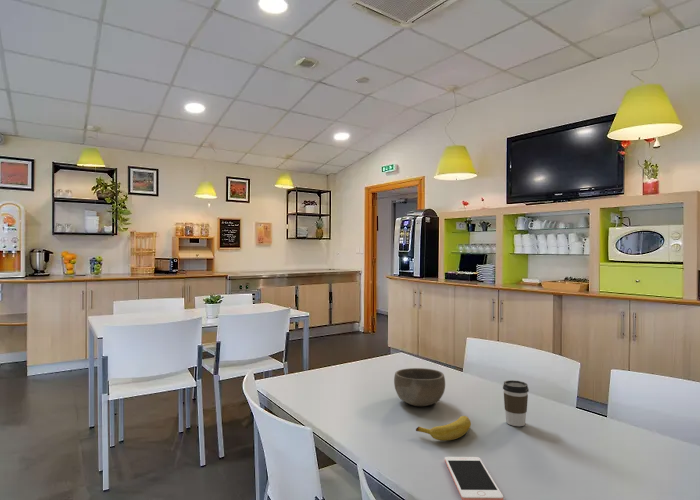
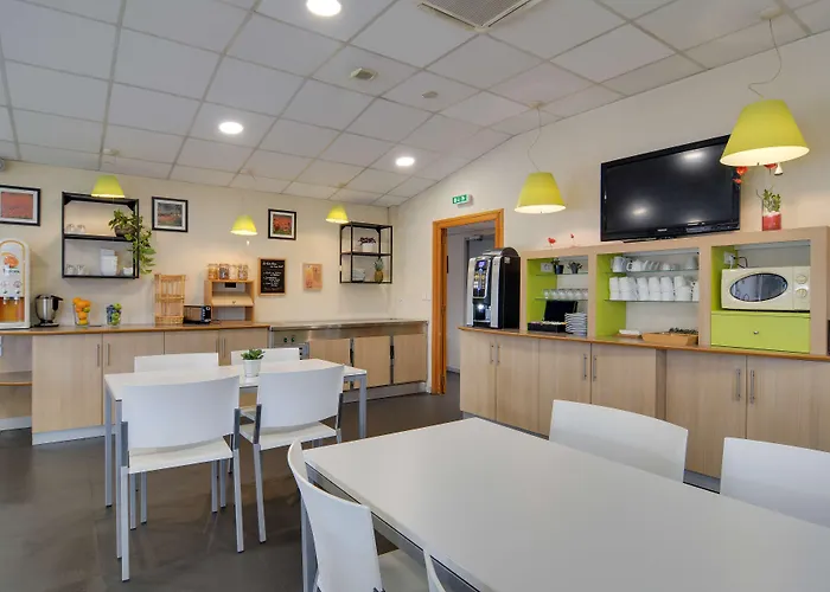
- coffee cup [502,379,530,427]
- cell phone [444,456,504,500]
- banana [415,415,472,442]
- bowl [393,367,446,407]
